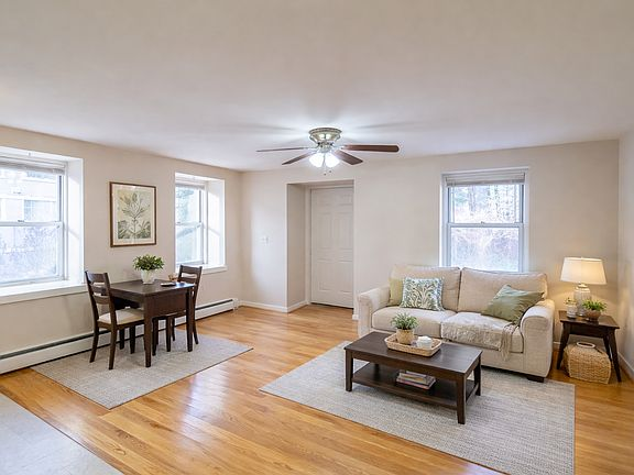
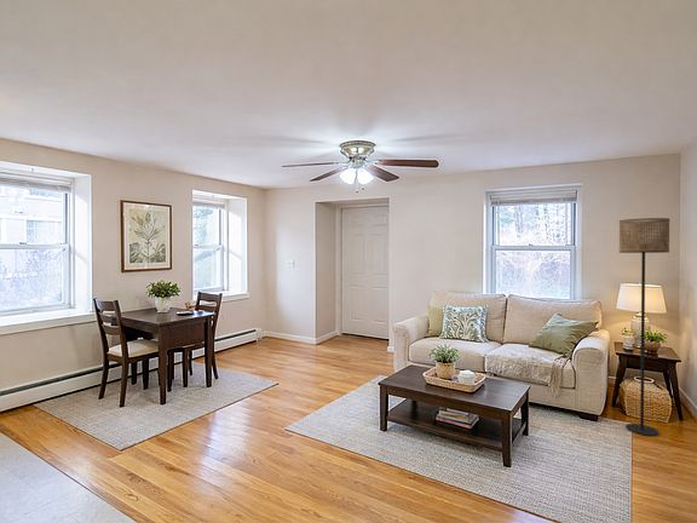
+ floor lamp [618,217,670,437]
